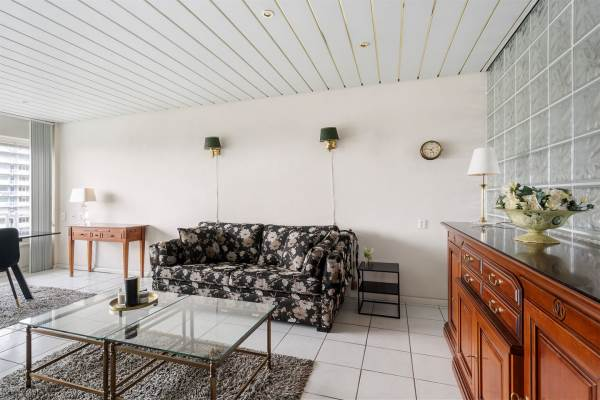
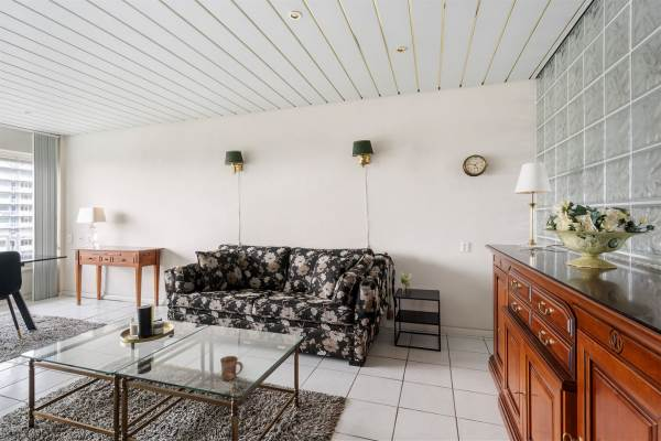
+ mug [219,355,245,381]
